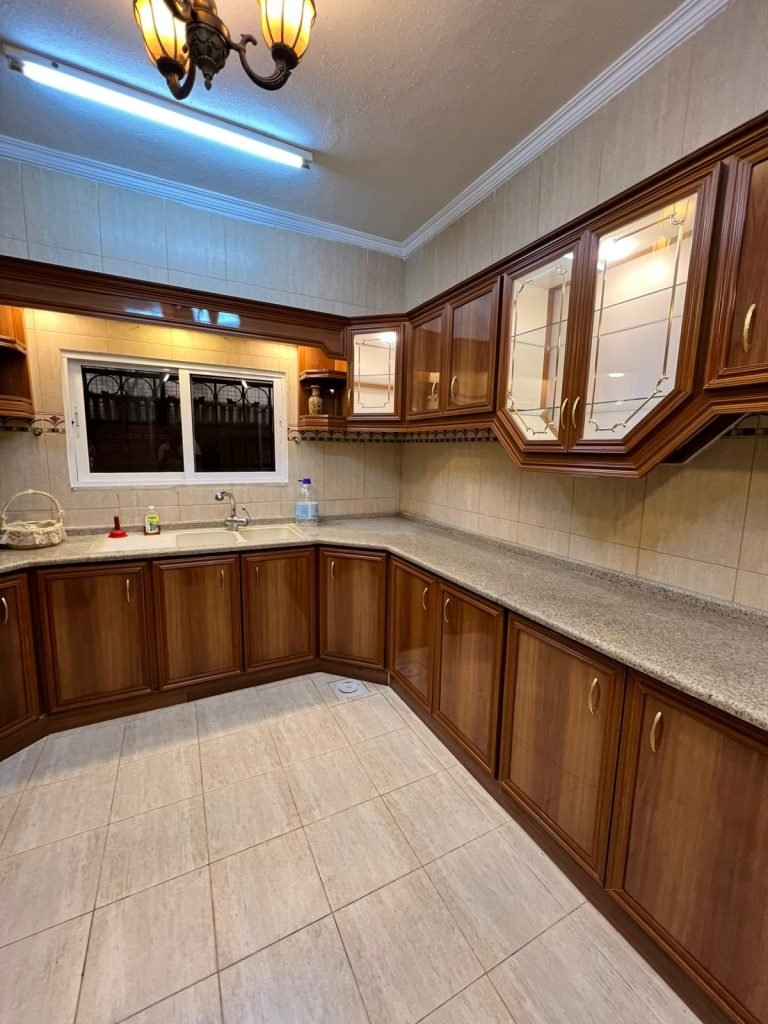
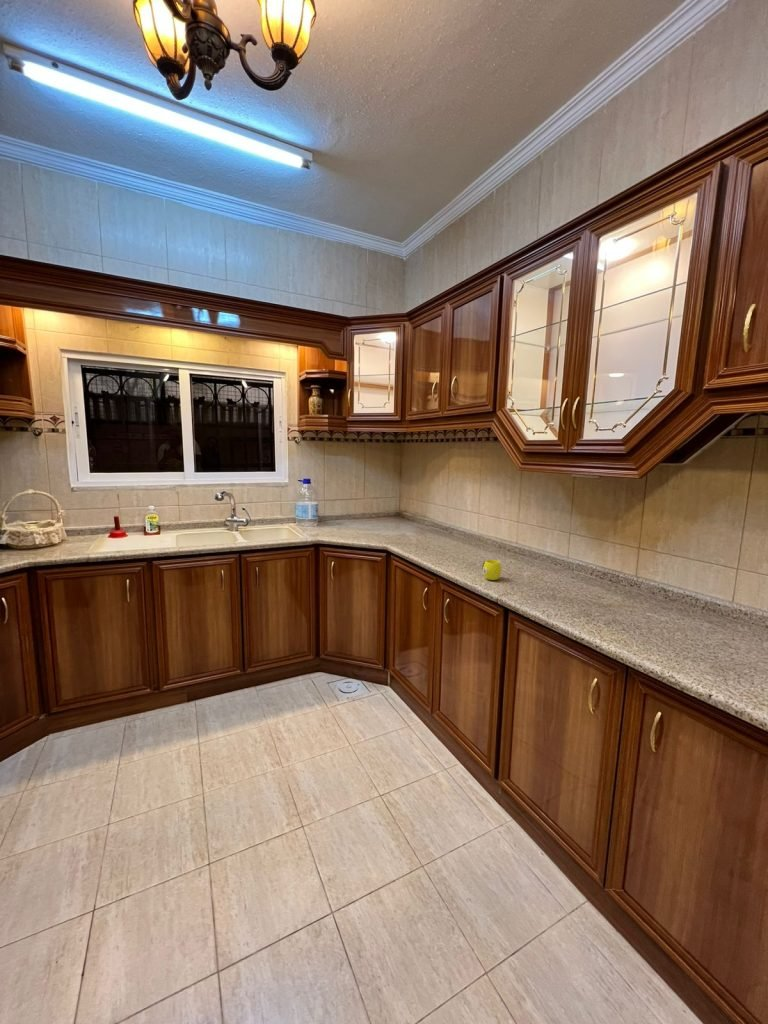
+ cup [482,559,502,581]
